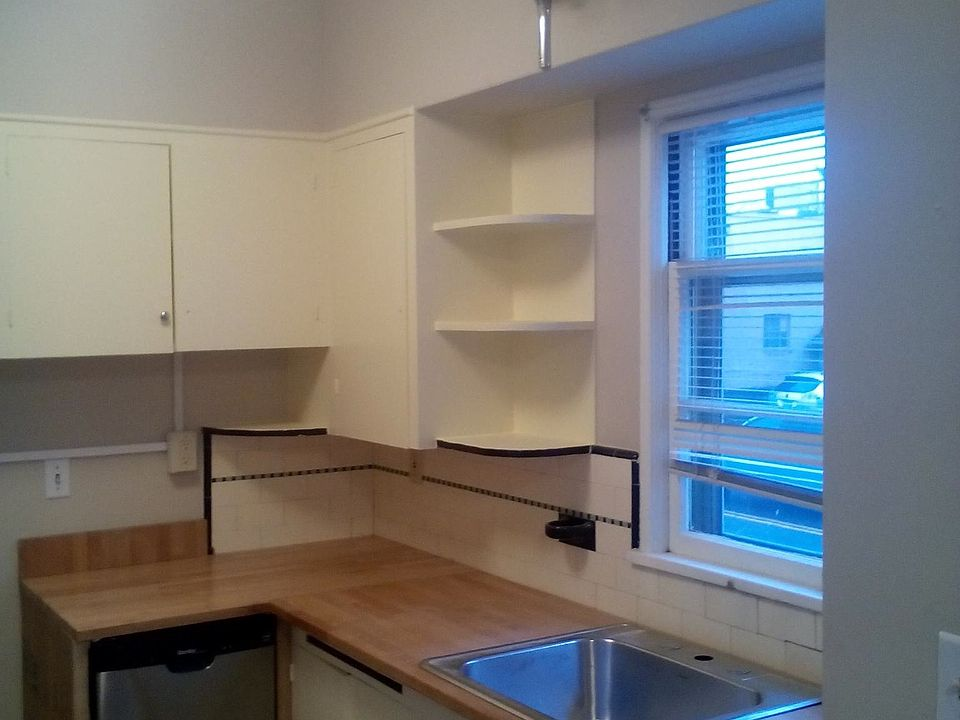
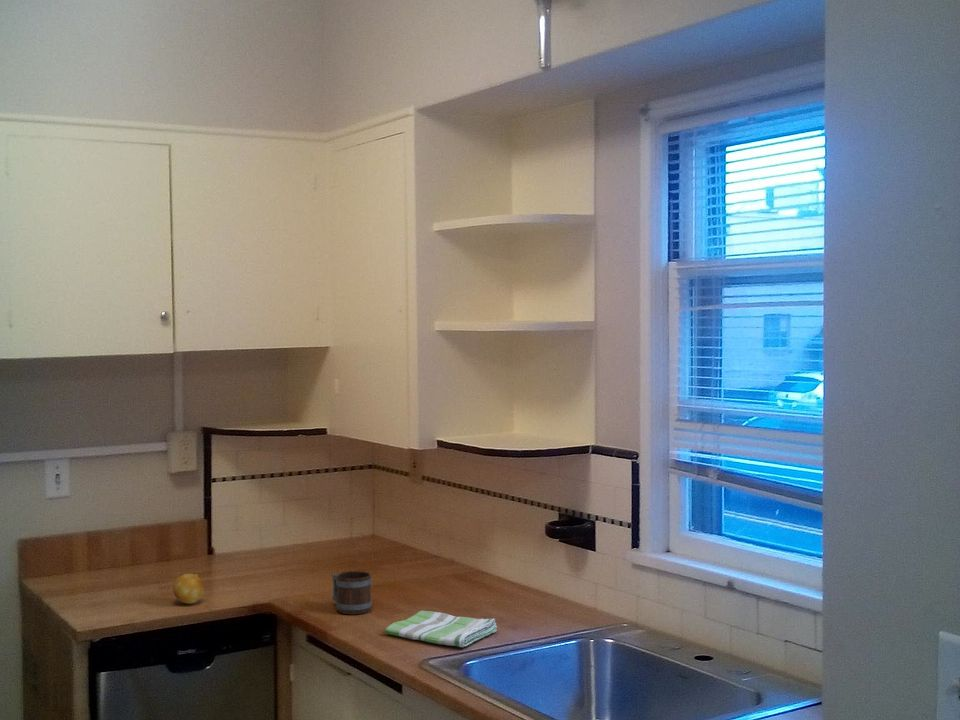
+ dish towel [384,609,498,648]
+ fruit [172,573,205,605]
+ mug [331,570,373,615]
